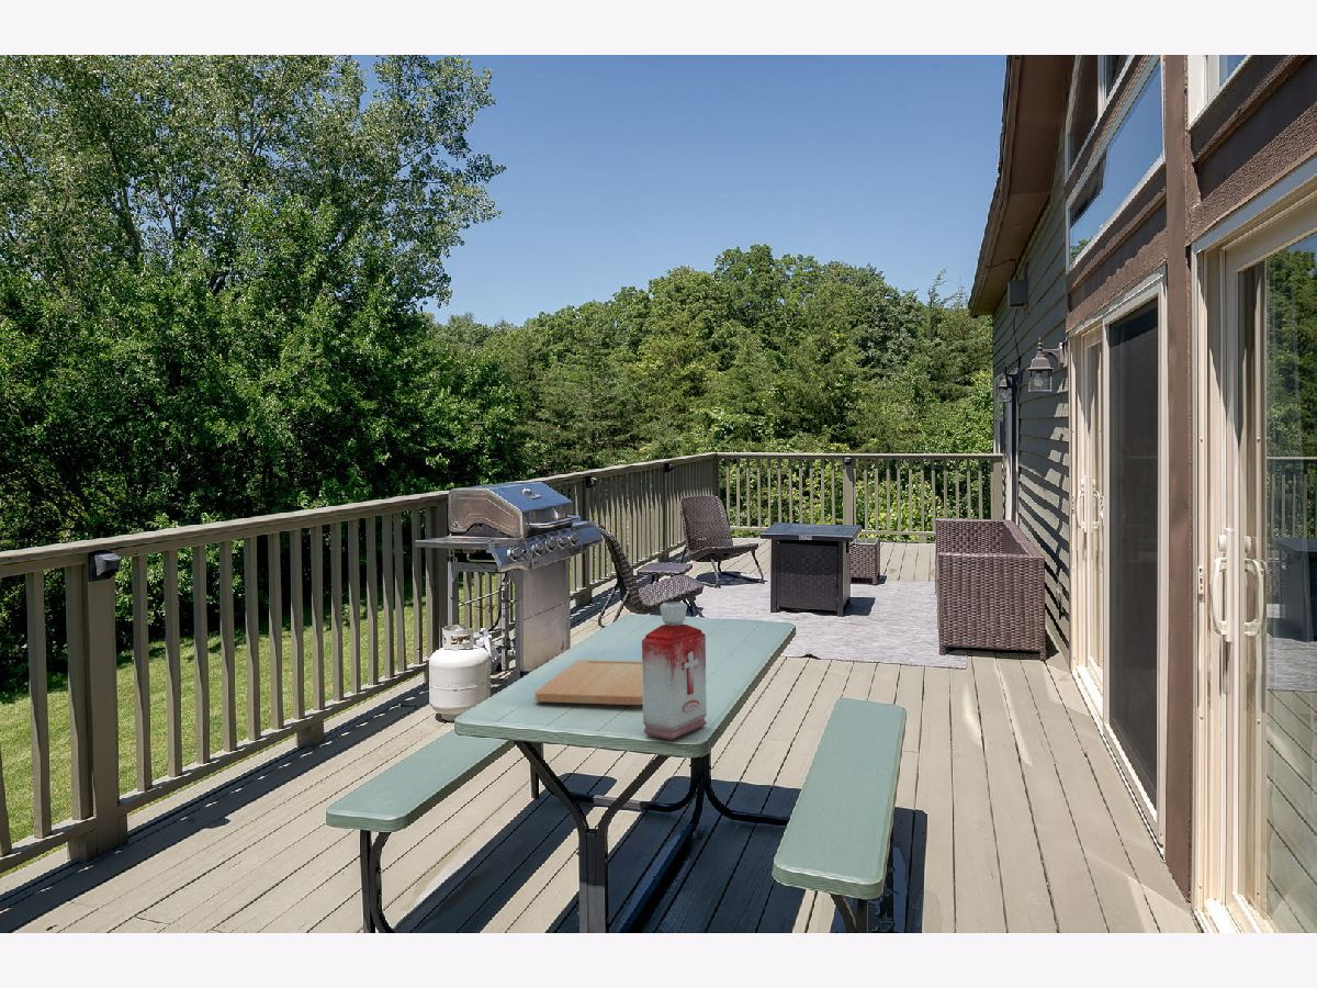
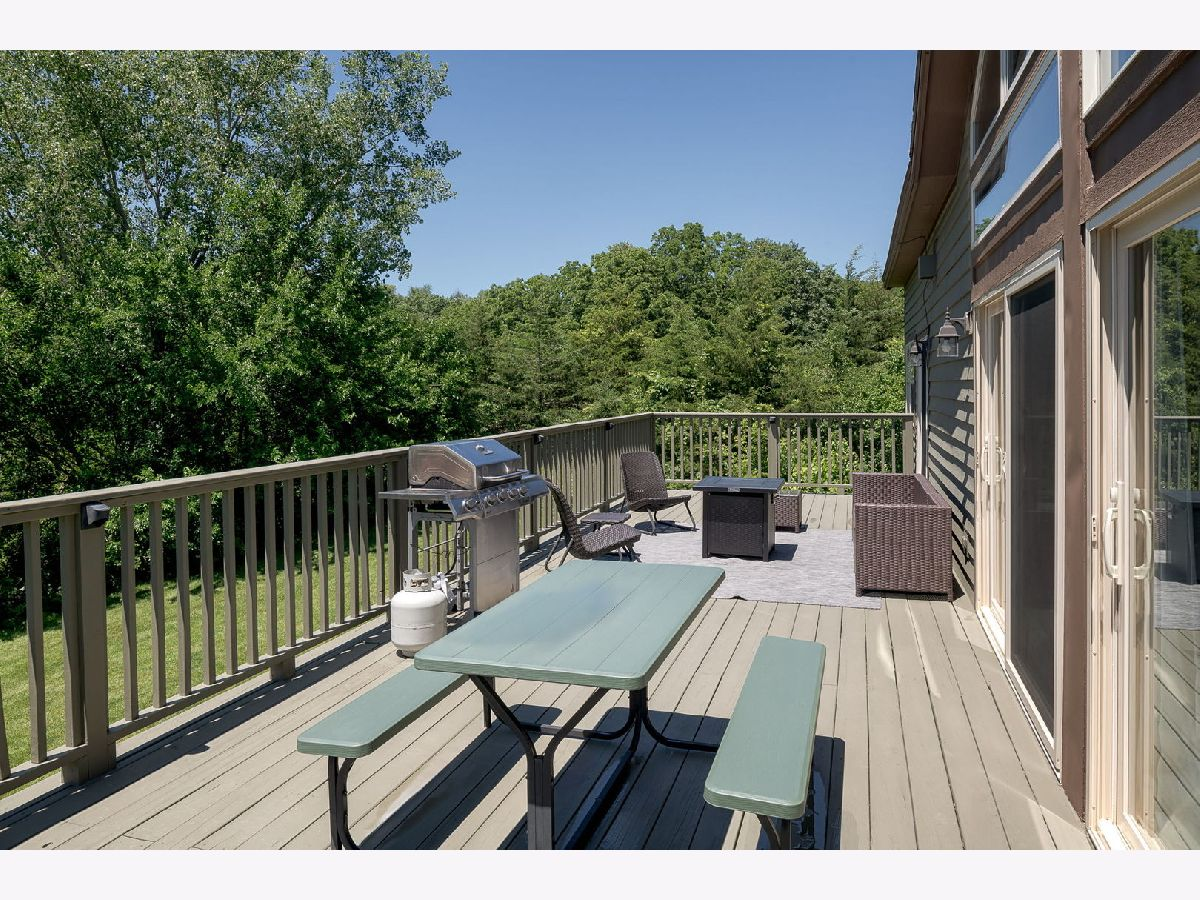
- cutting board [533,659,643,706]
- bottle [641,602,708,741]
